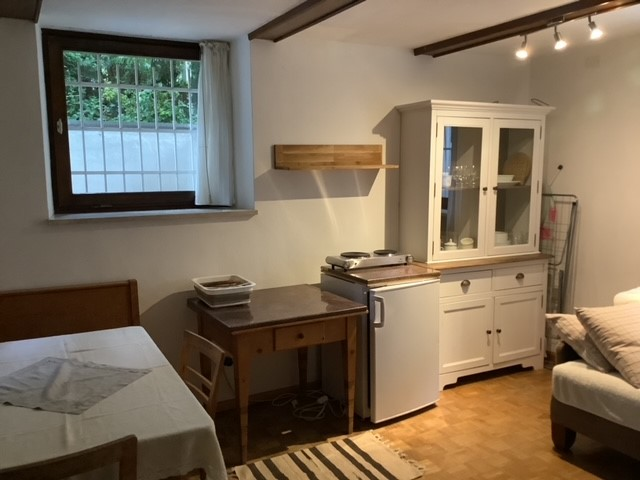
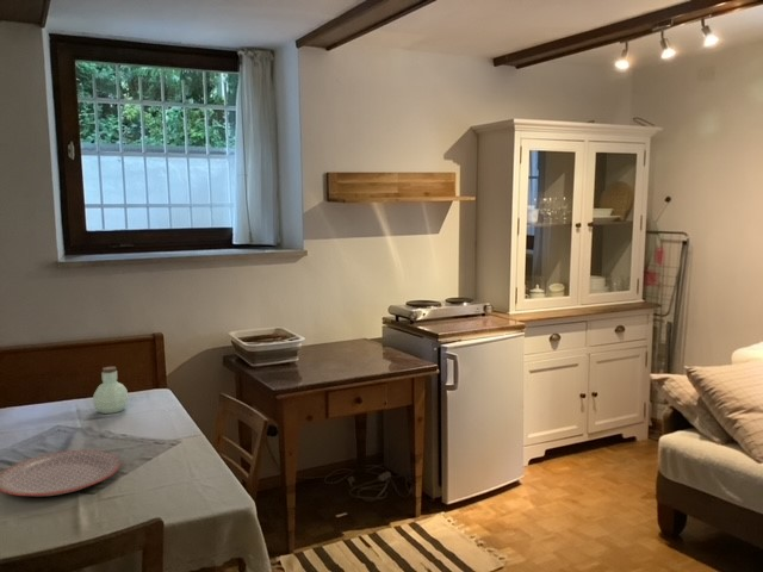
+ jar [92,366,130,415]
+ plate [0,449,122,497]
